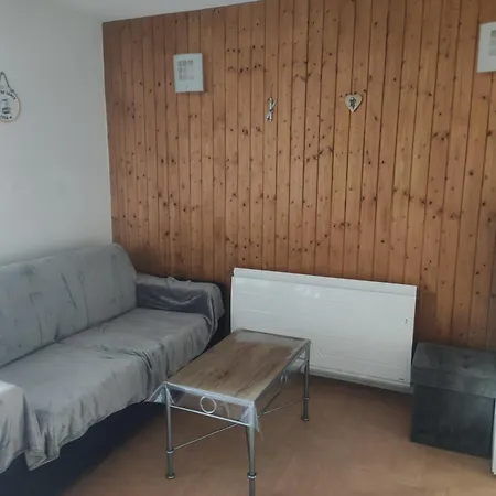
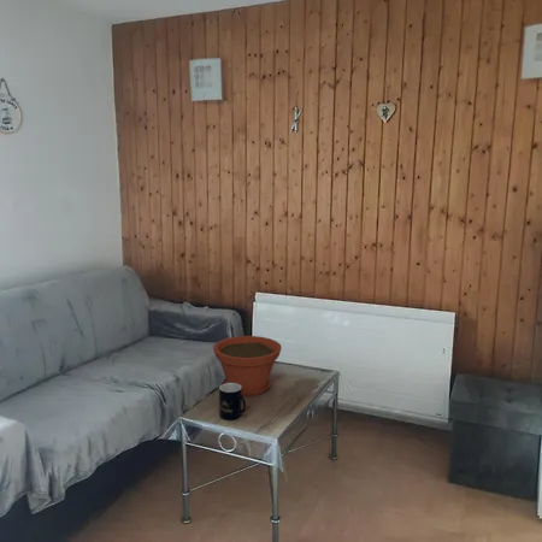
+ mug [218,383,247,422]
+ plant pot [212,335,283,397]
